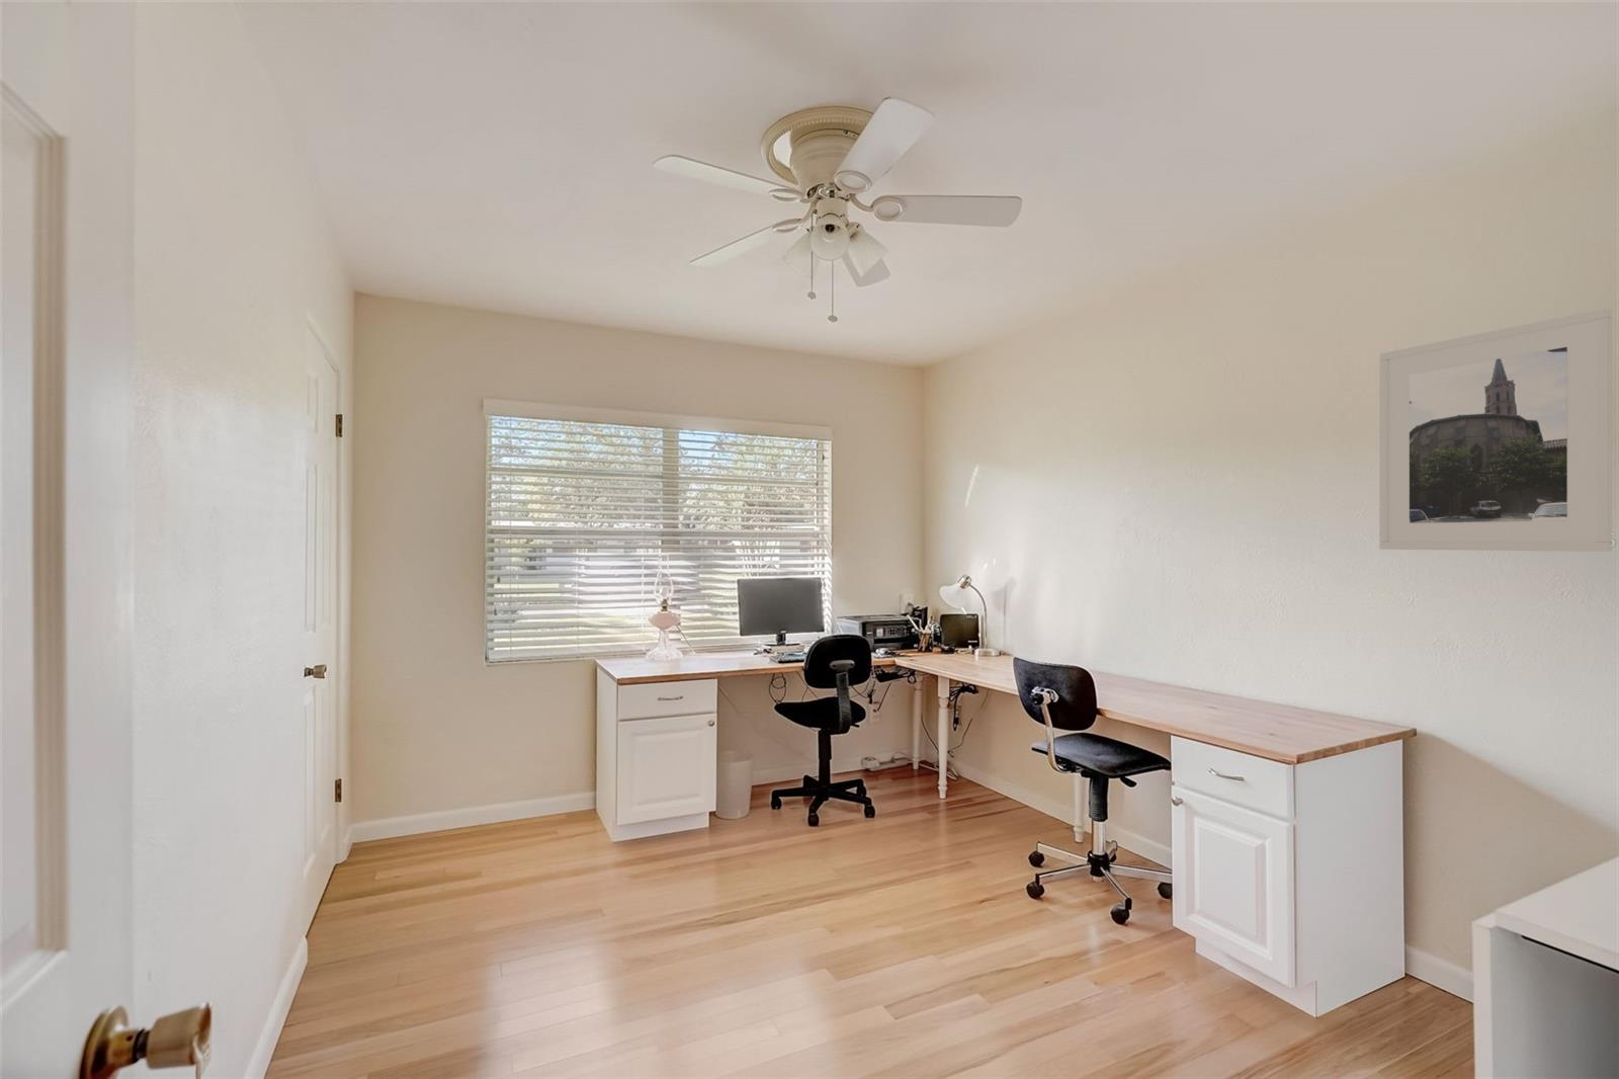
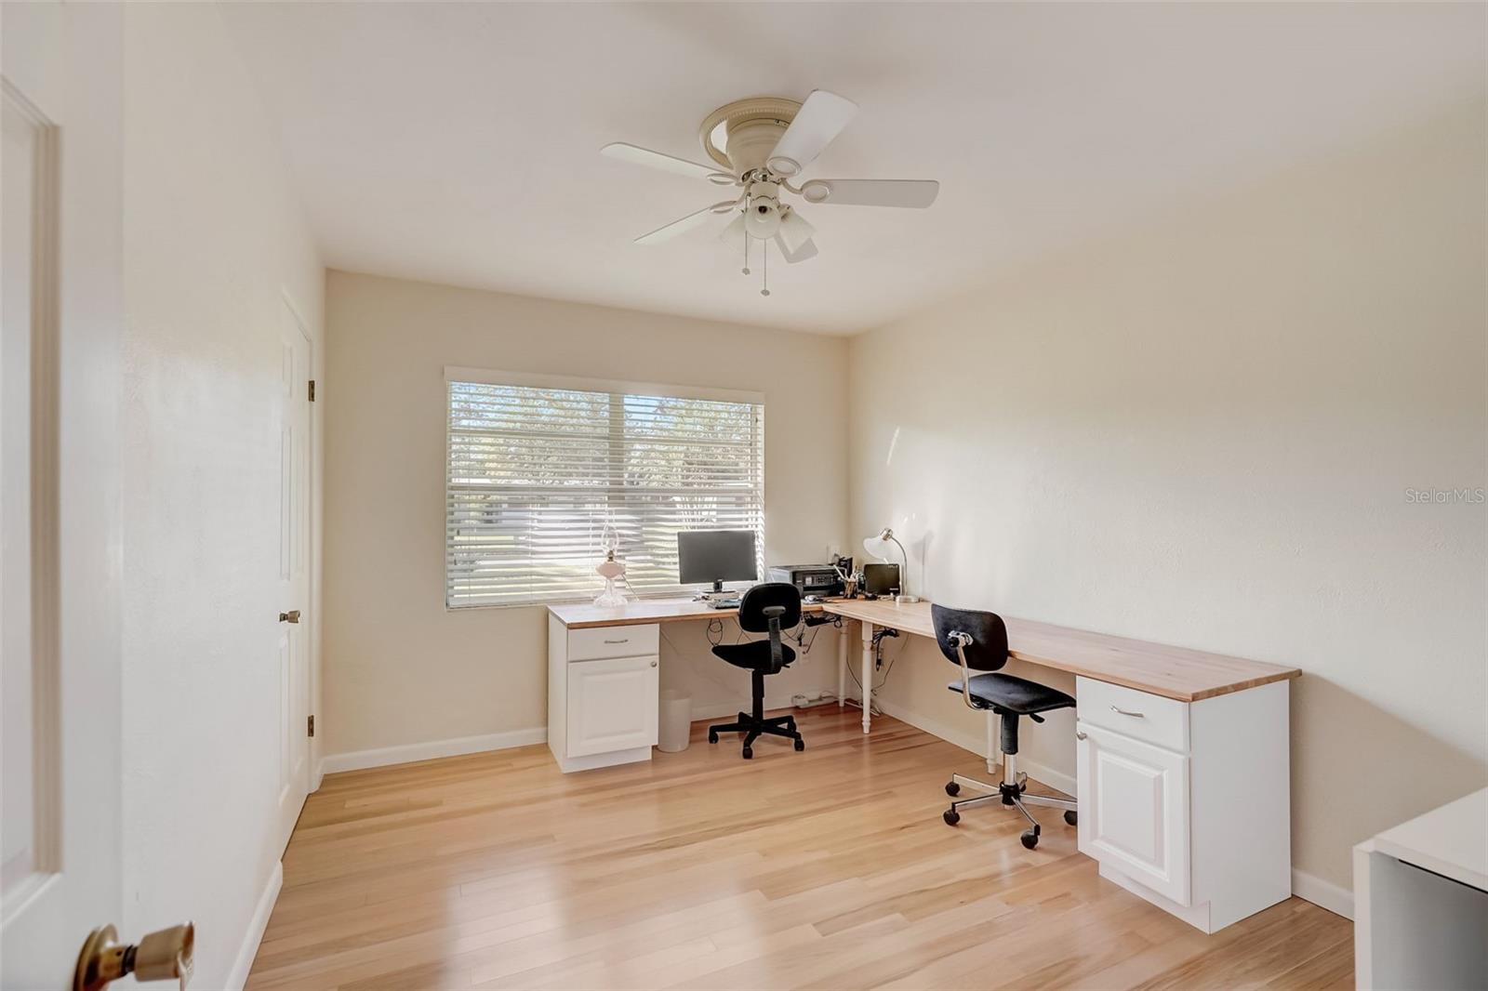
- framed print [1378,308,1613,553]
